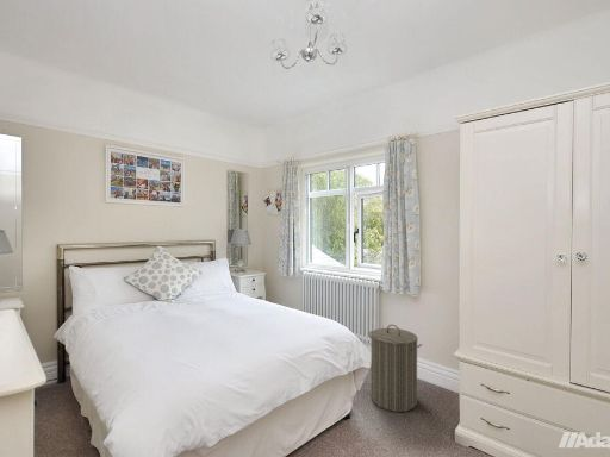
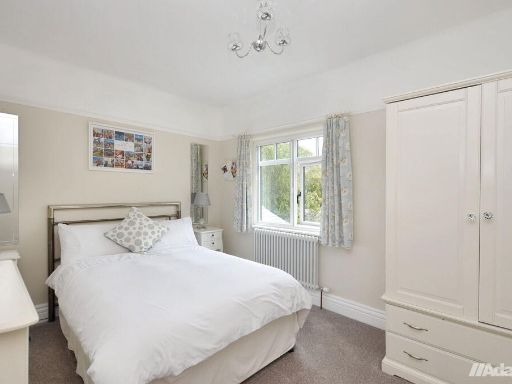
- laundry hamper [368,324,423,413]
